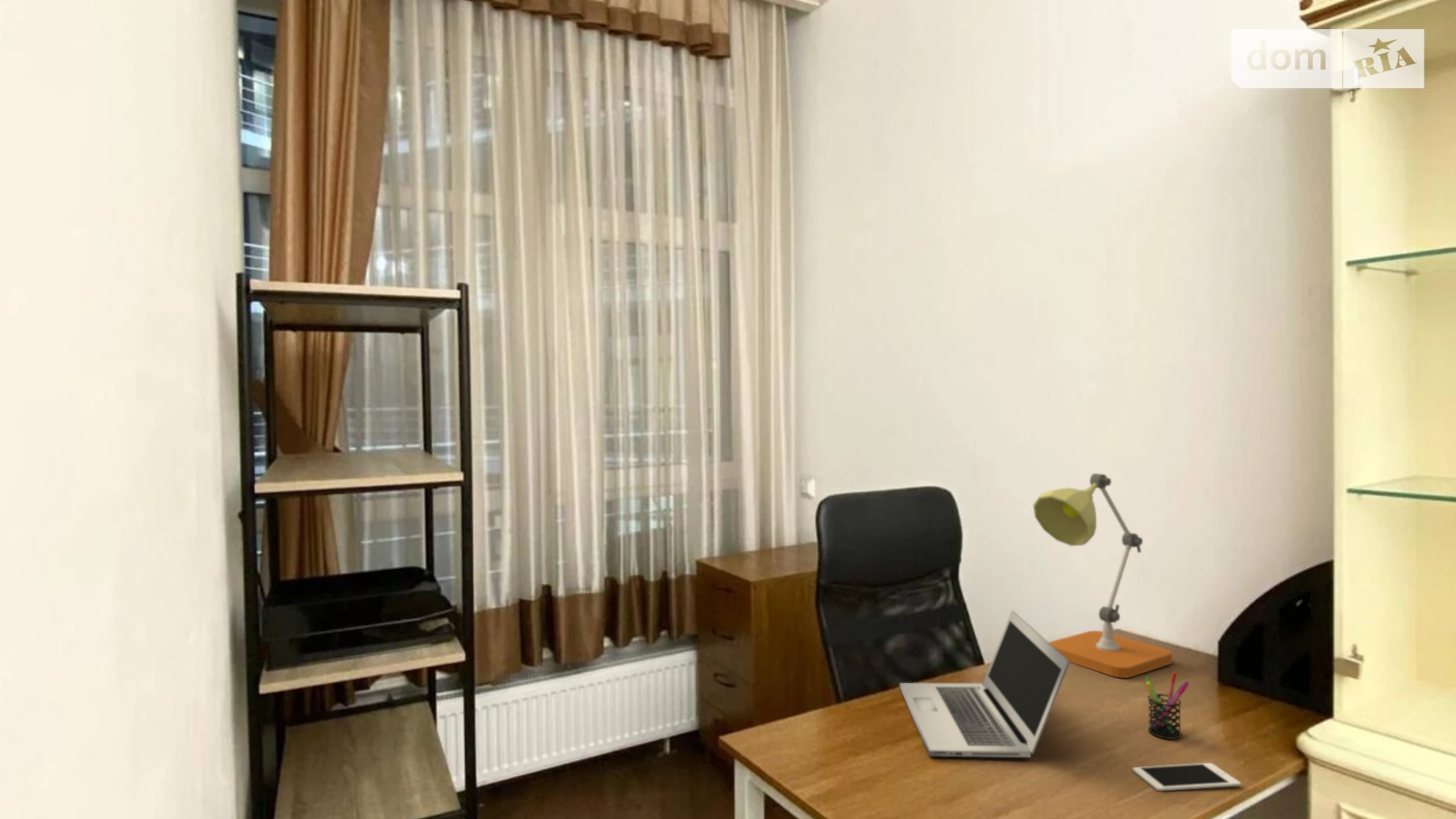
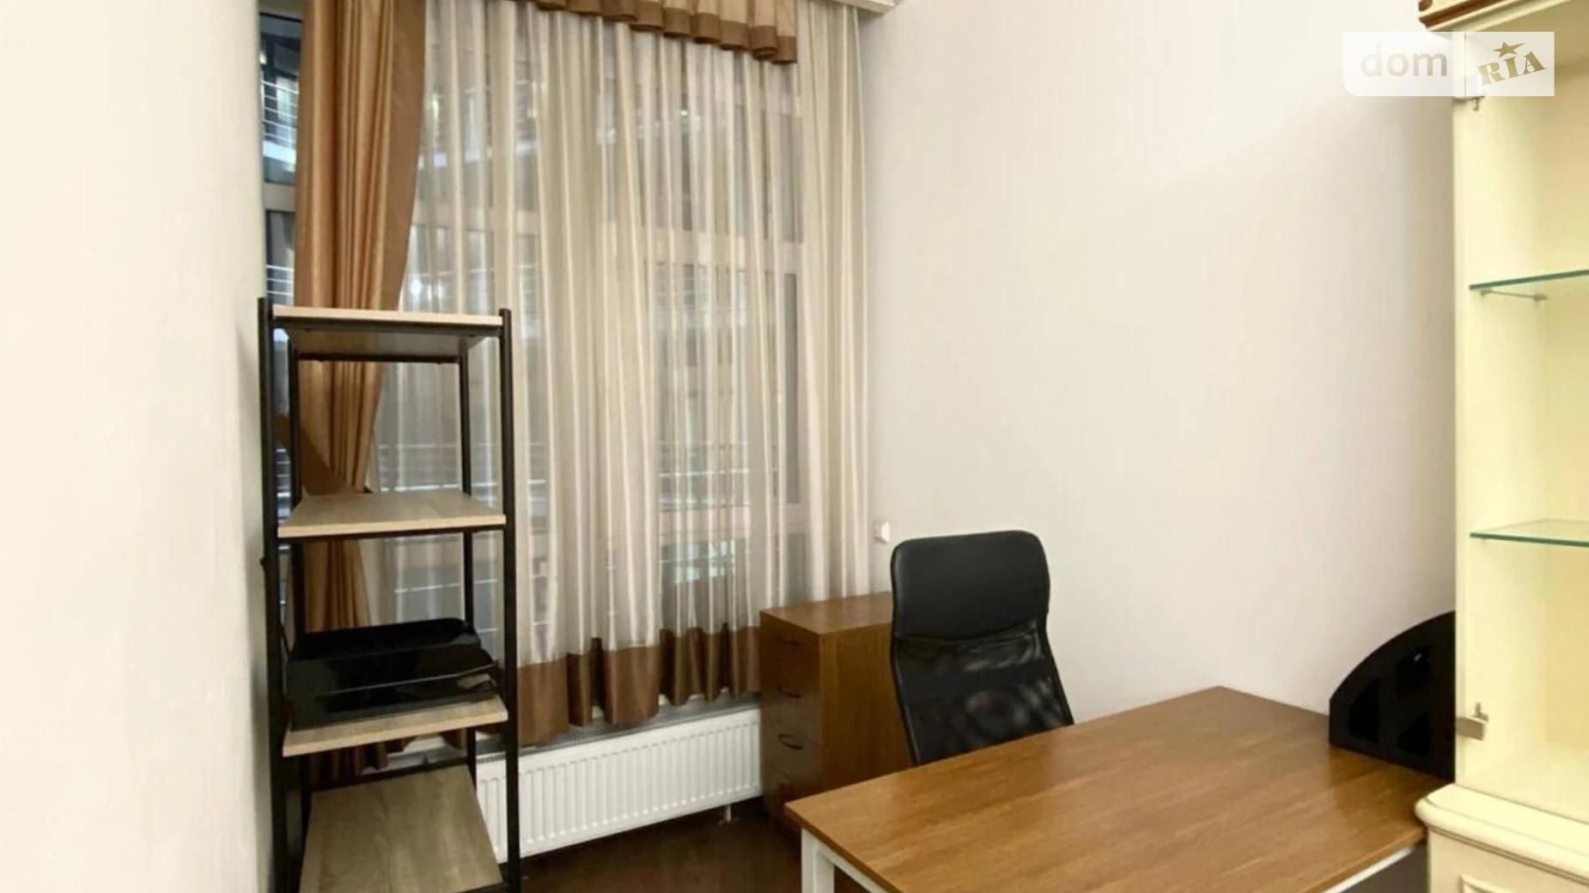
- pen holder [1144,671,1190,740]
- laptop [899,610,1071,758]
- cell phone [1132,762,1242,792]
- desk lamp [1033,472,1173,679]
